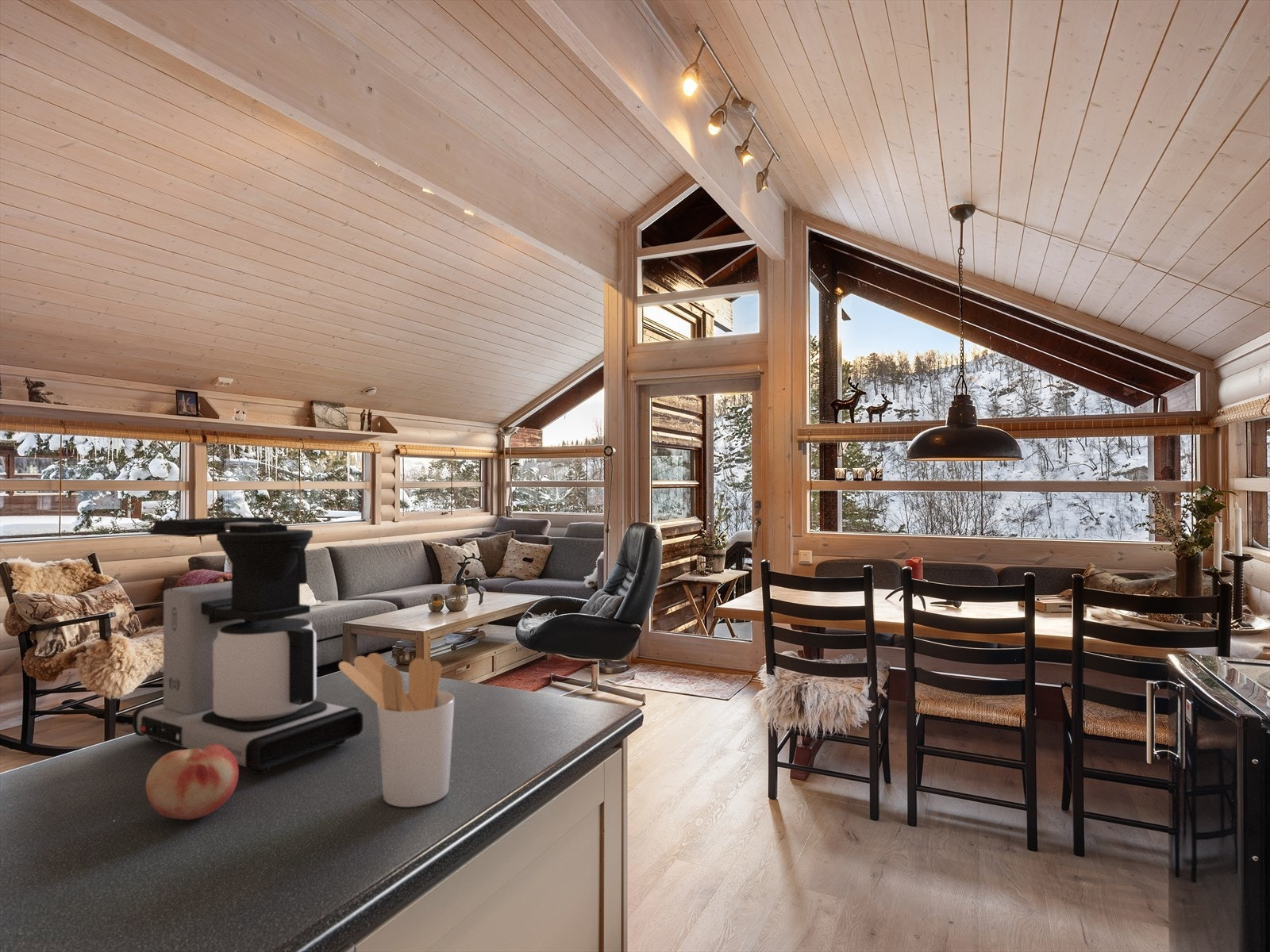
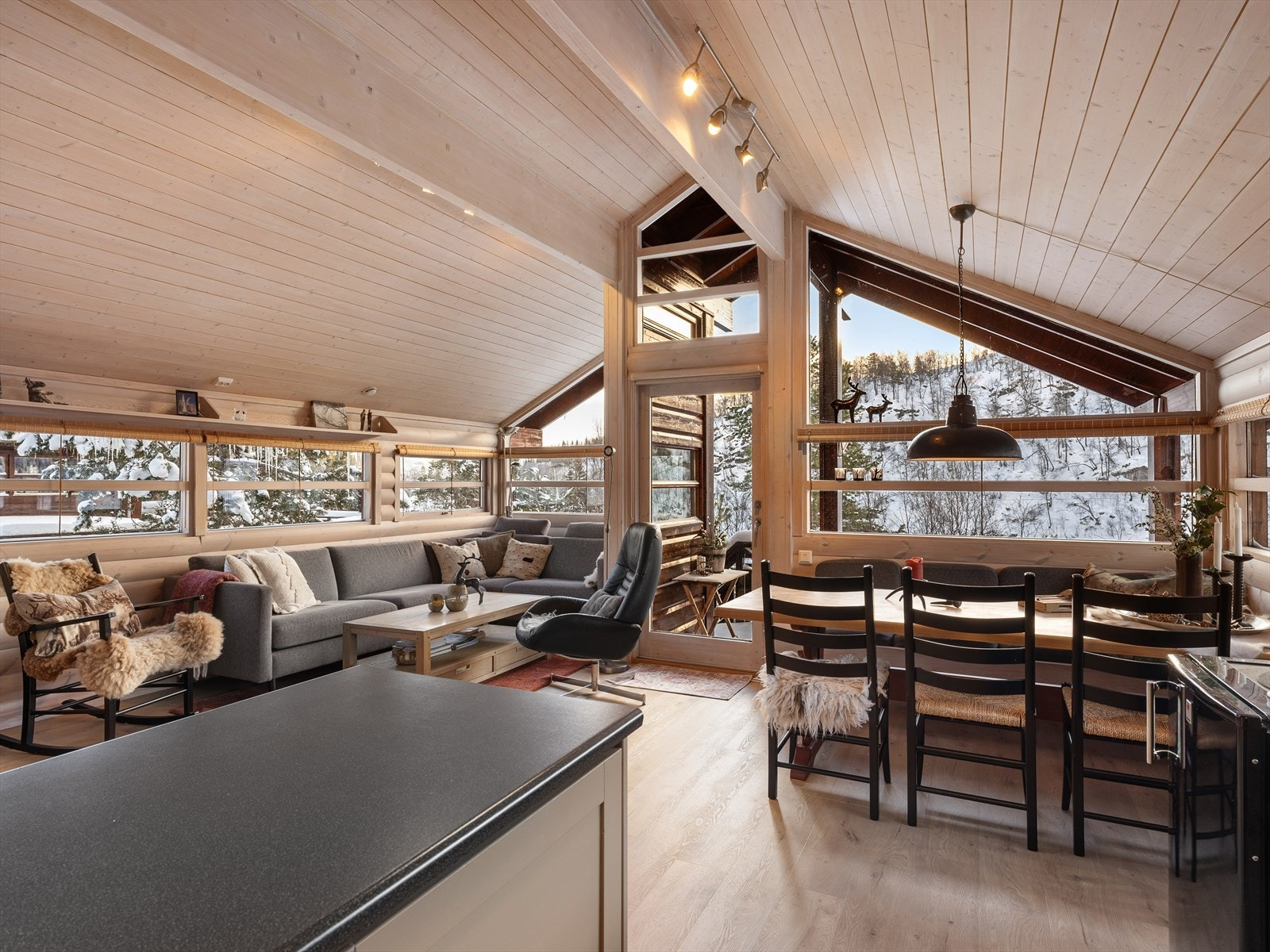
- utensil holder [337,652,456,808]
- fruit [145,744,240,820]
- coffee maker [132,516,364,775]
